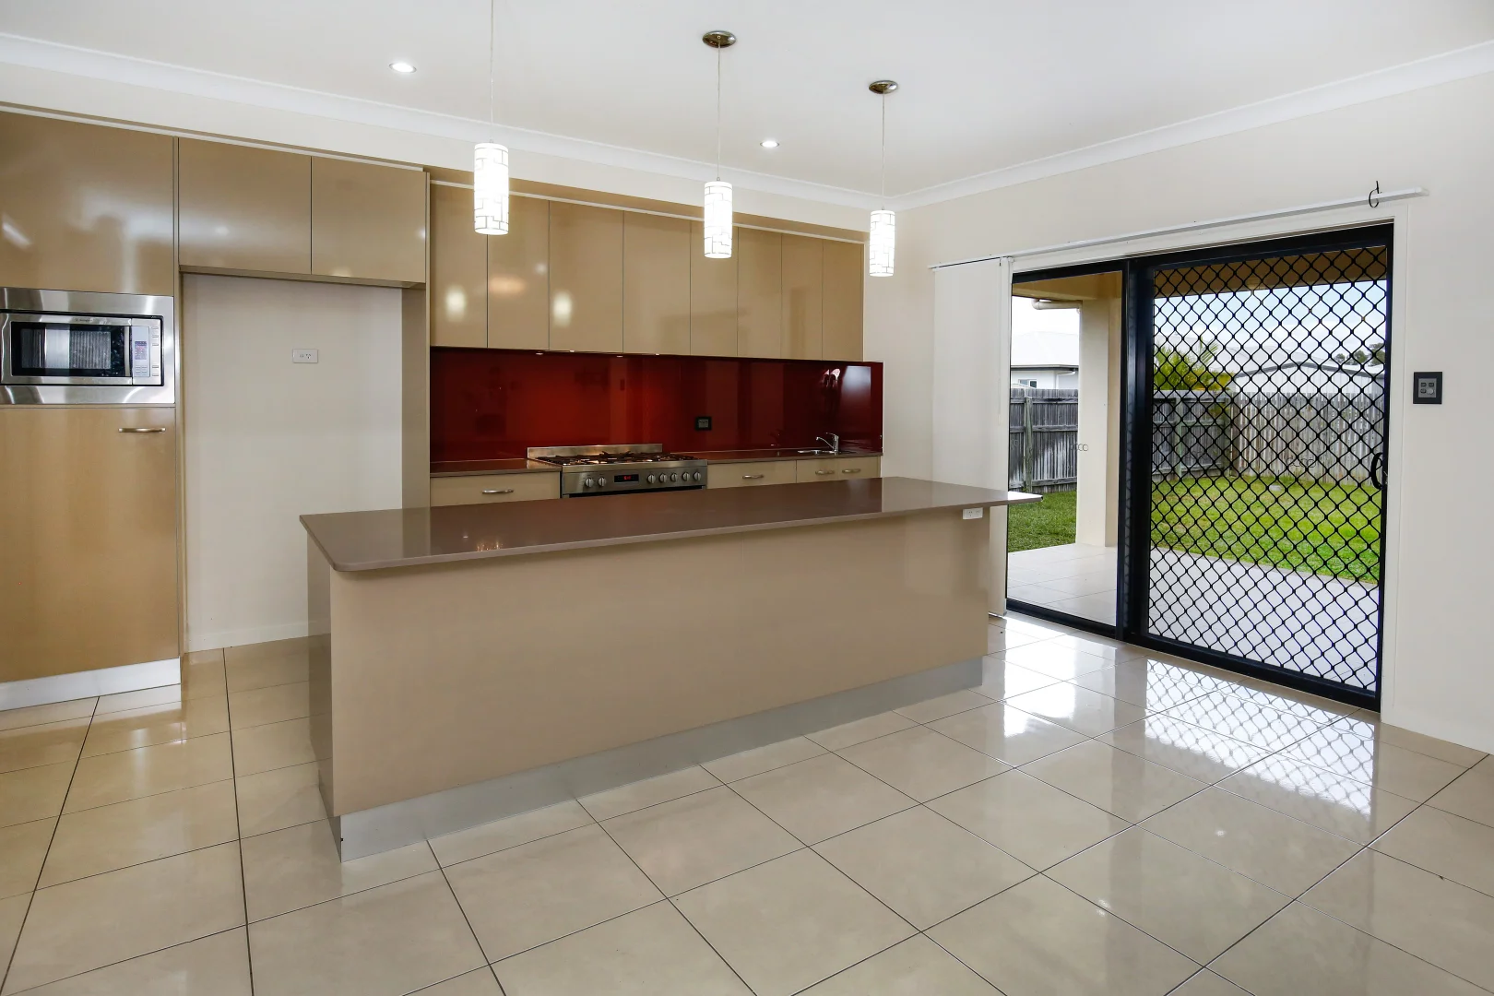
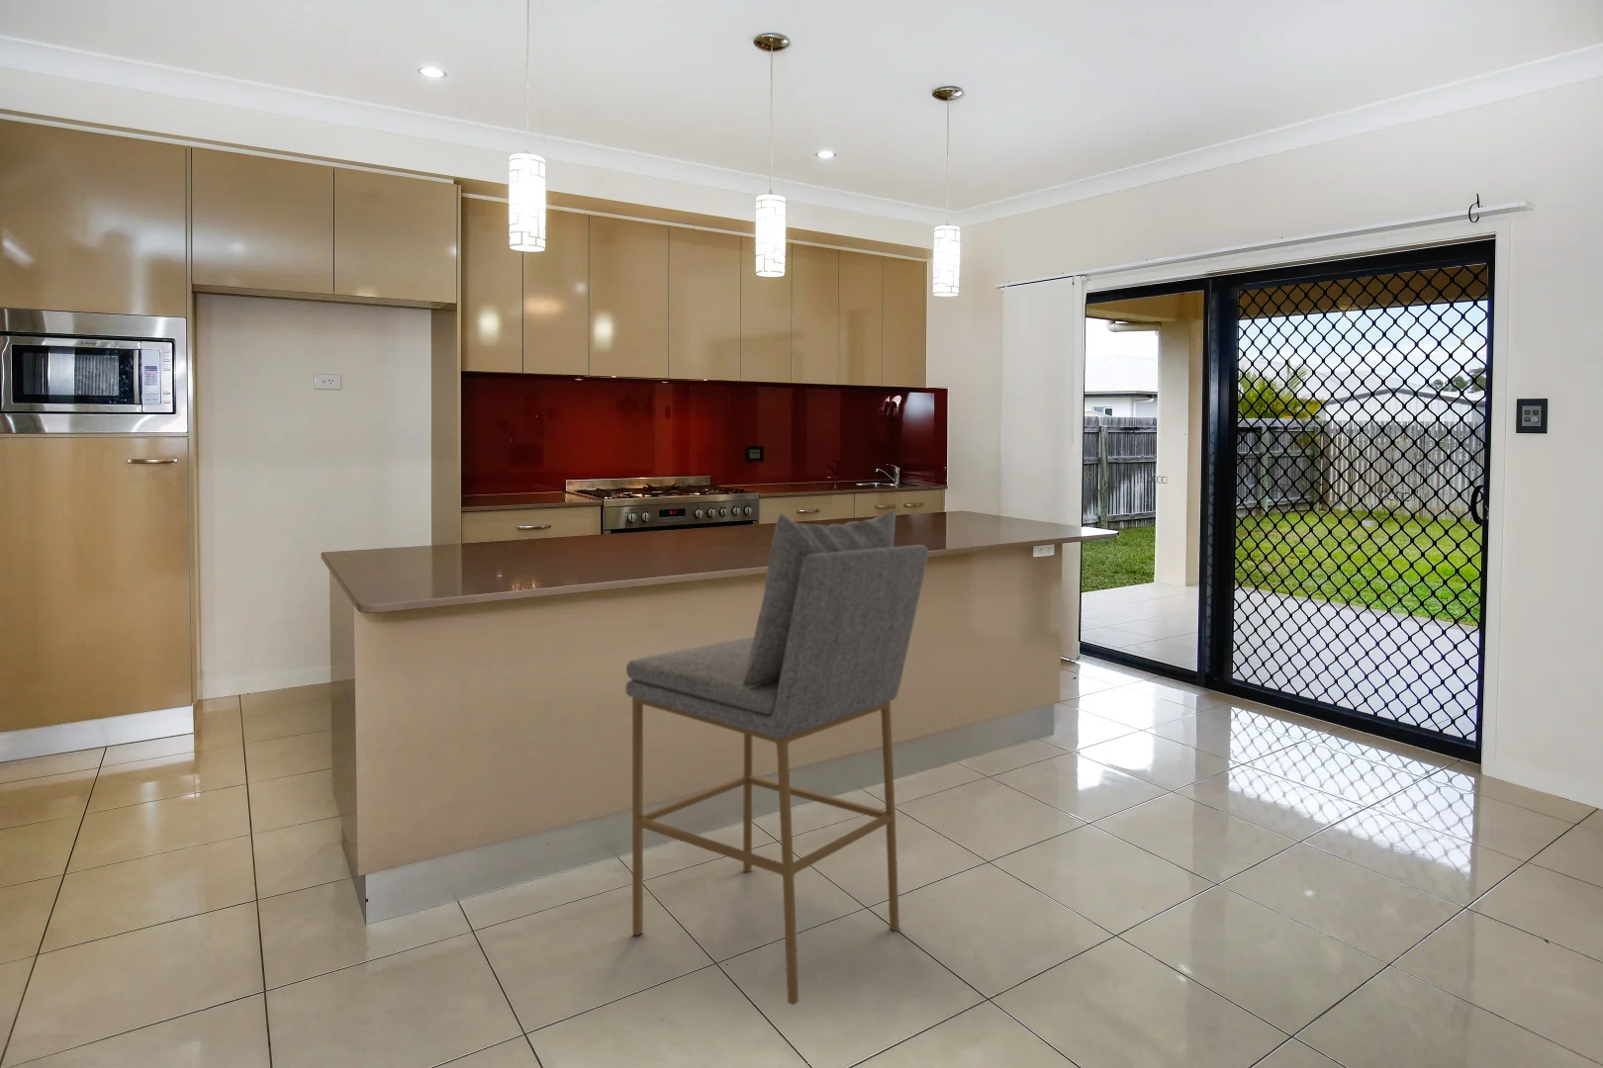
+ bar stool [624,510,930,1006]
